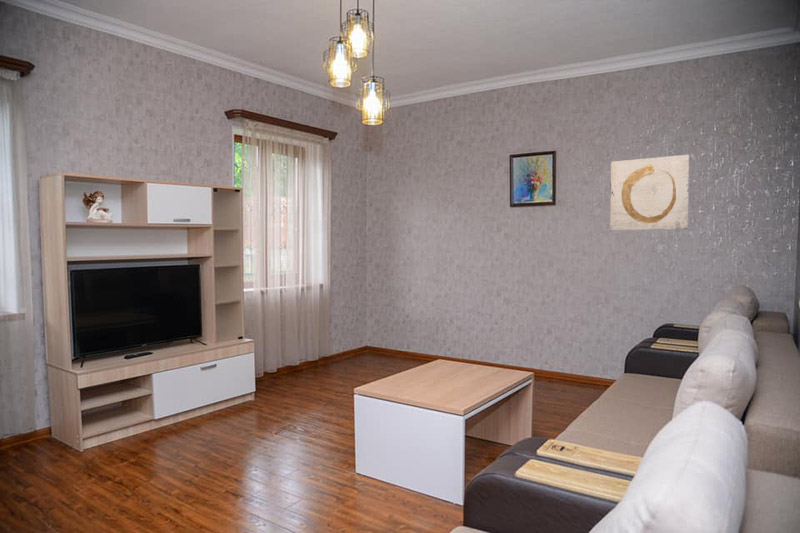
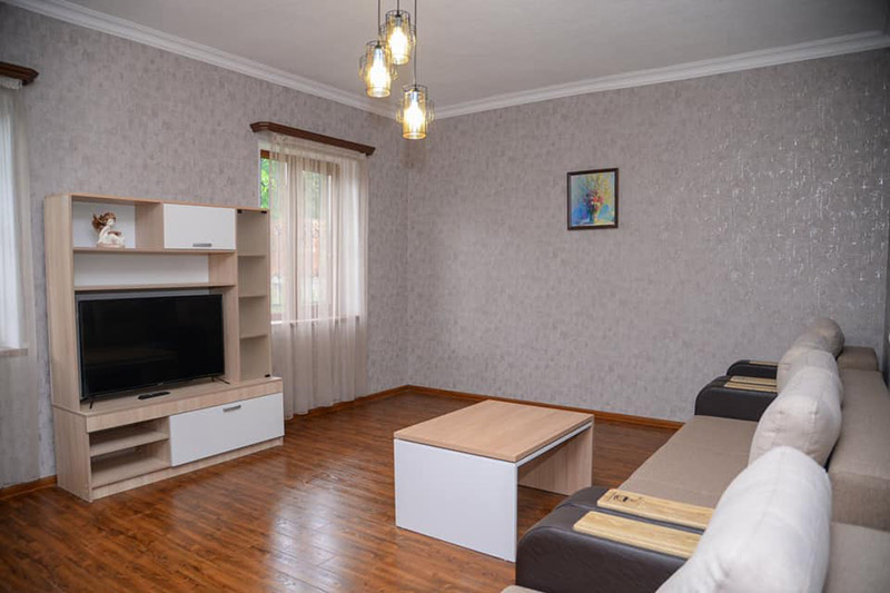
- wall art [609,154,690,232]
